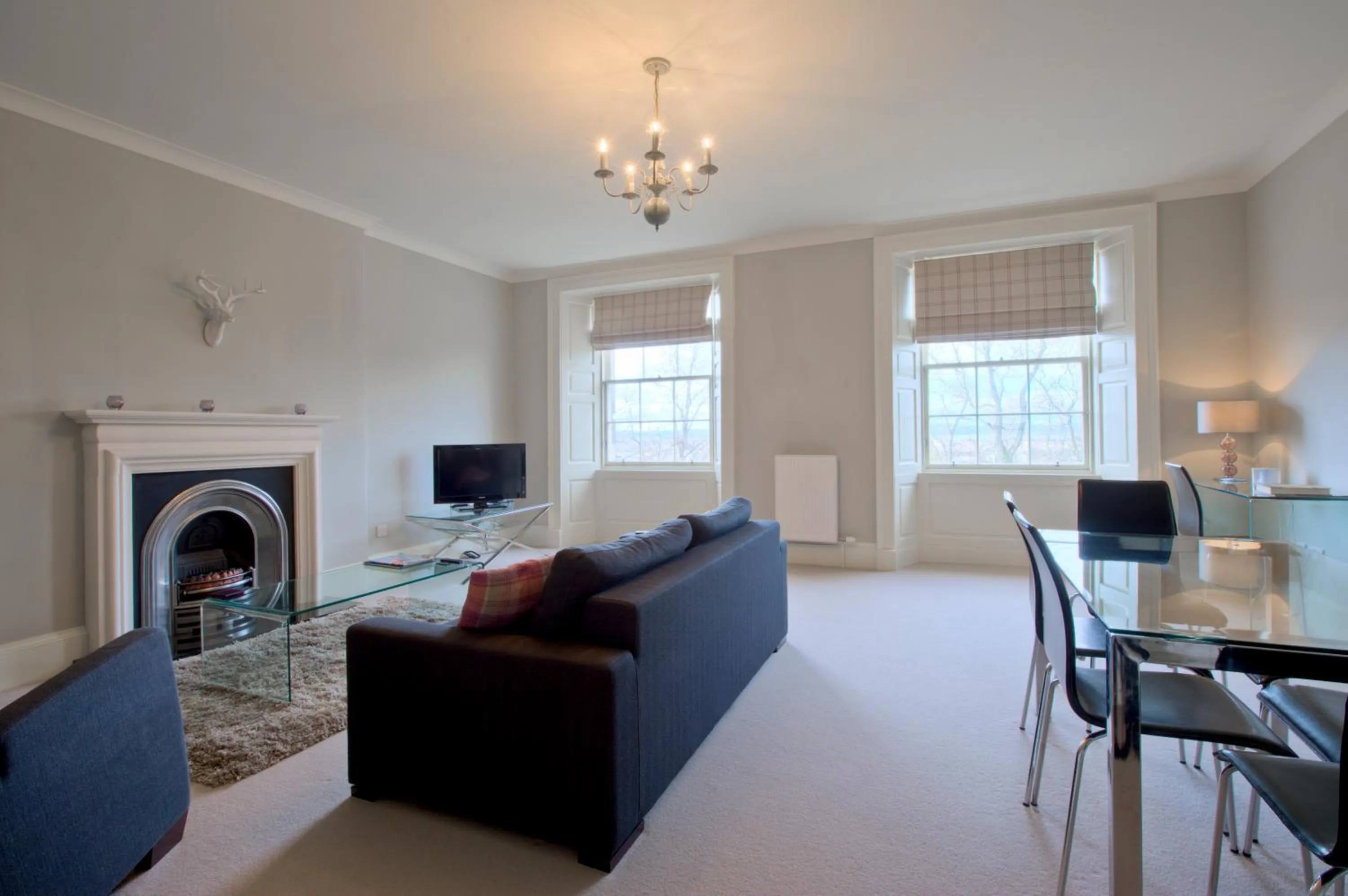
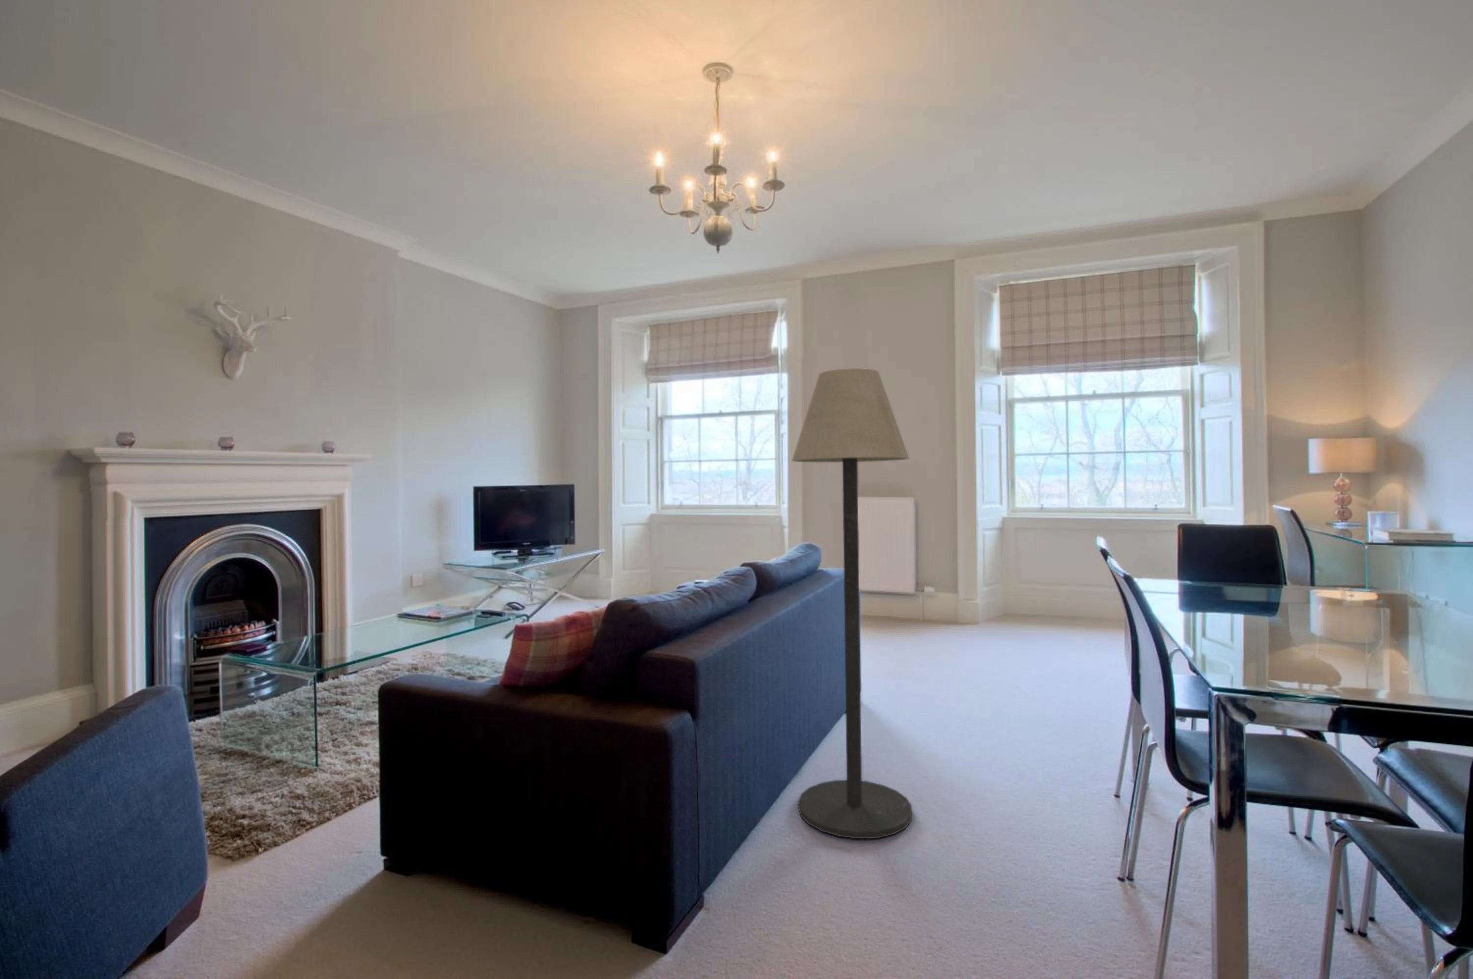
+ floor lamp [791,368,912,839]
